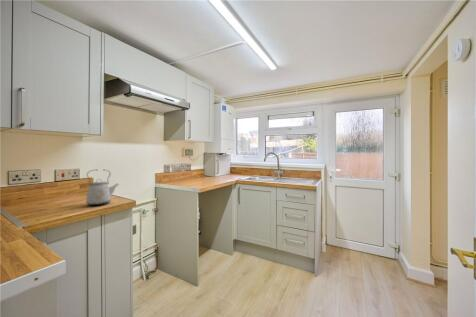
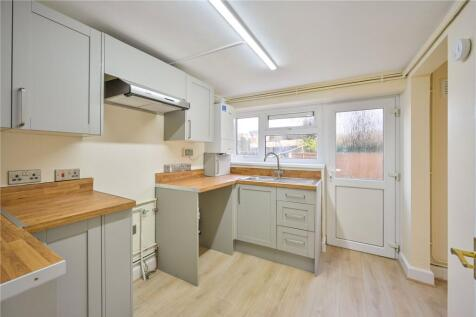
- kettle [85,169,120,206]
